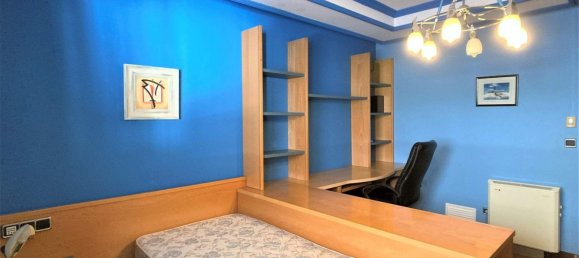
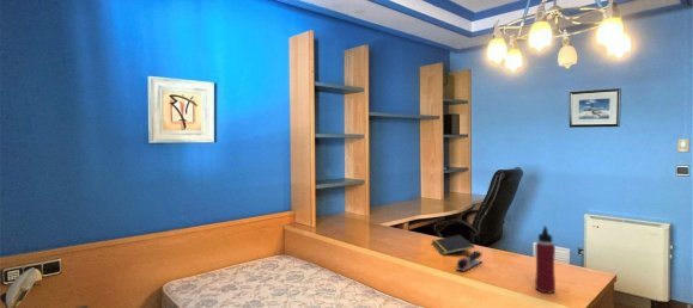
+ stapler [456,250,484,273]
+ notepad [431,234,475,255]
+ water bottle [534,224,557,295]
